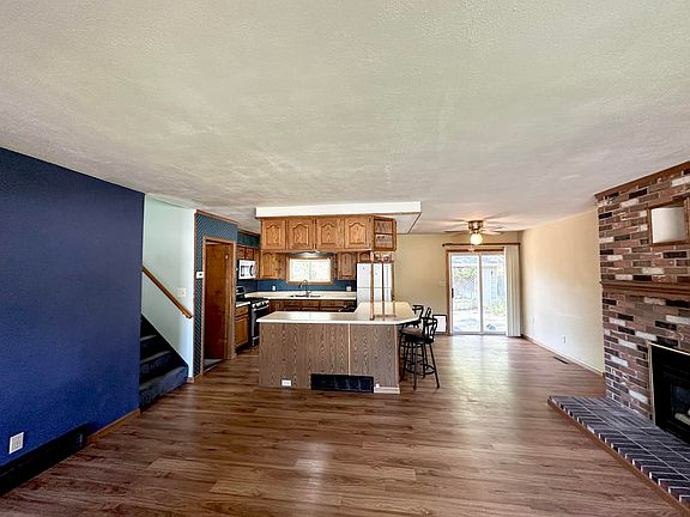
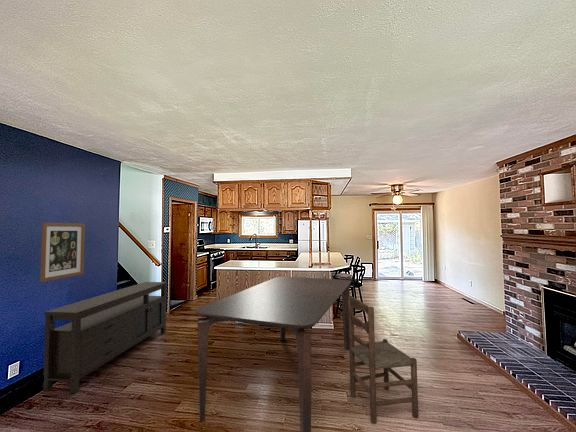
+ dining table [195,275,352,432]
+ dining chair [348,295,419,425]
+ wall art [39,222,86,283]
+ media console [42,281,168,394]
